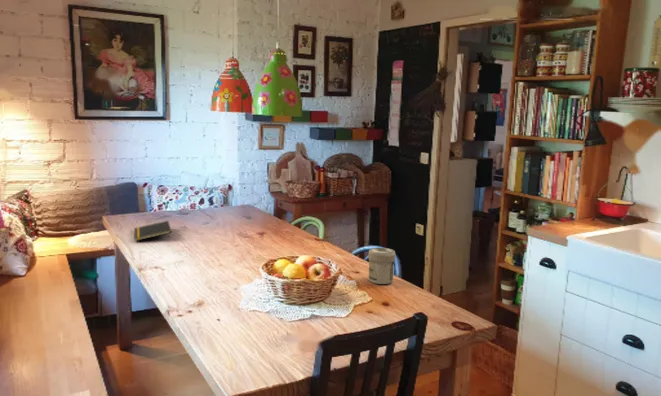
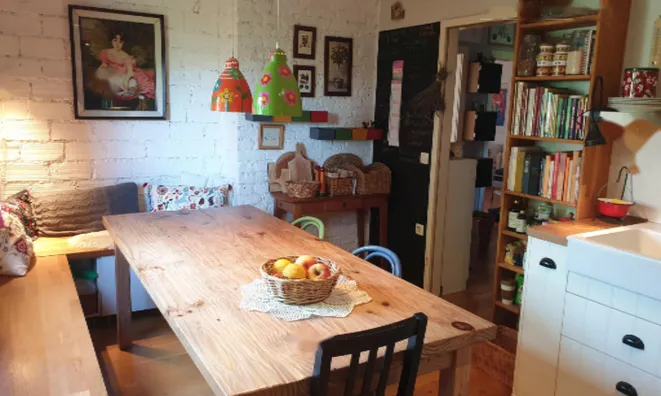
- jar [367,247,396,285]
- notepad [133,220,172,242]
